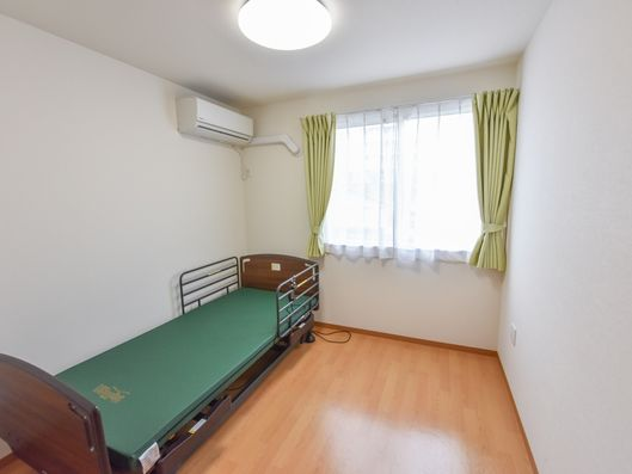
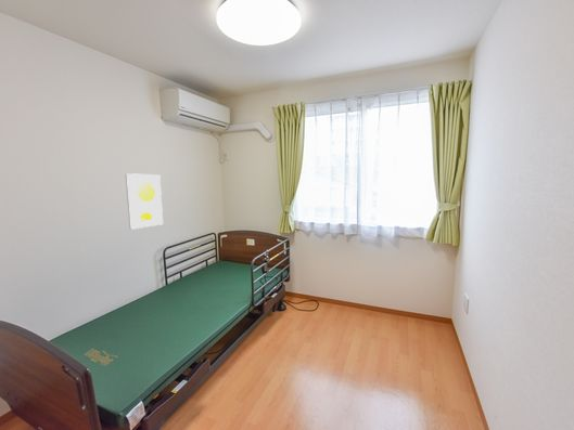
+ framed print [125,172,164,231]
